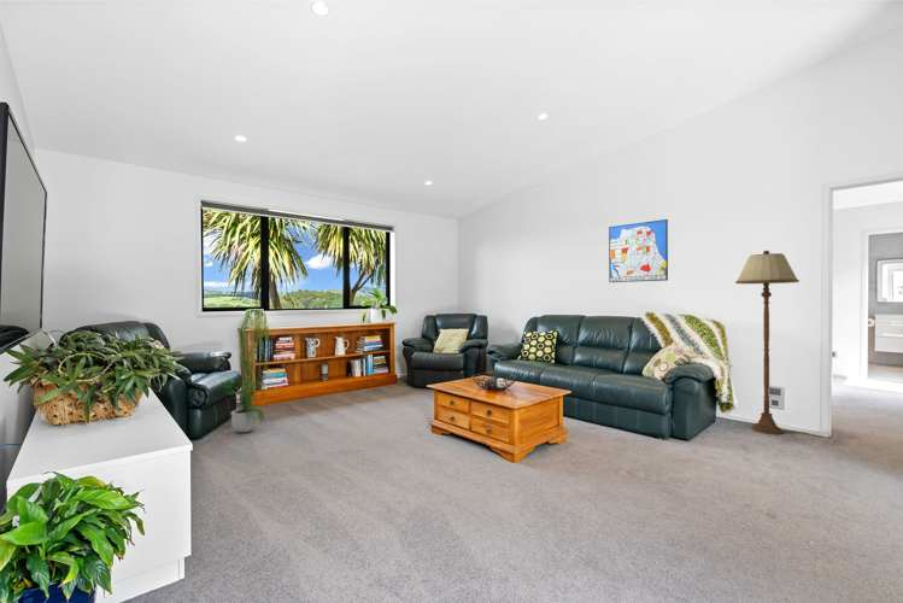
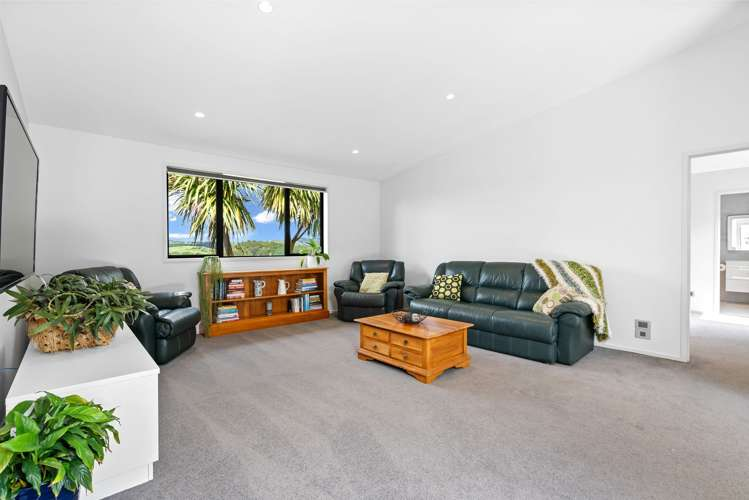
- floor lamp [734,250,801,435]
- wall art [608,218,669,283]
- potted plant [222,369,266,433]
